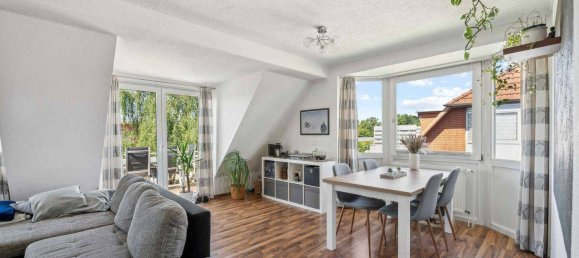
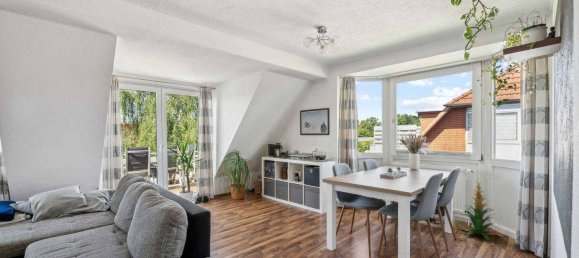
+ indoor plant [457,181,502,241]
